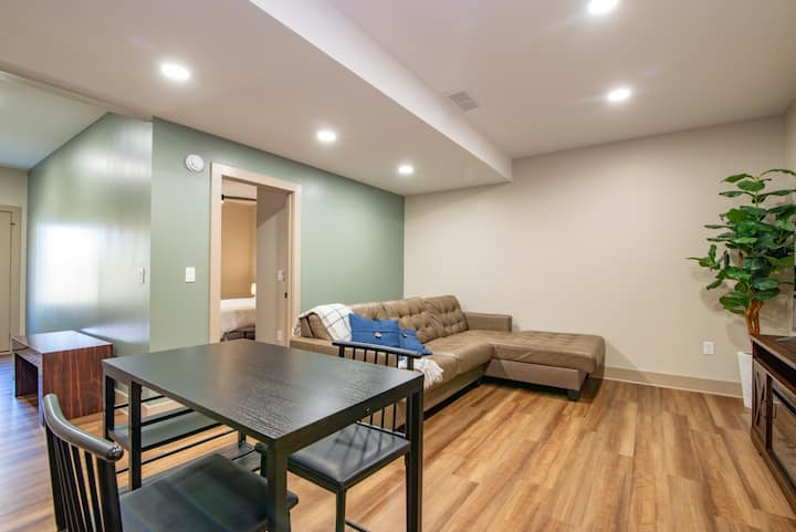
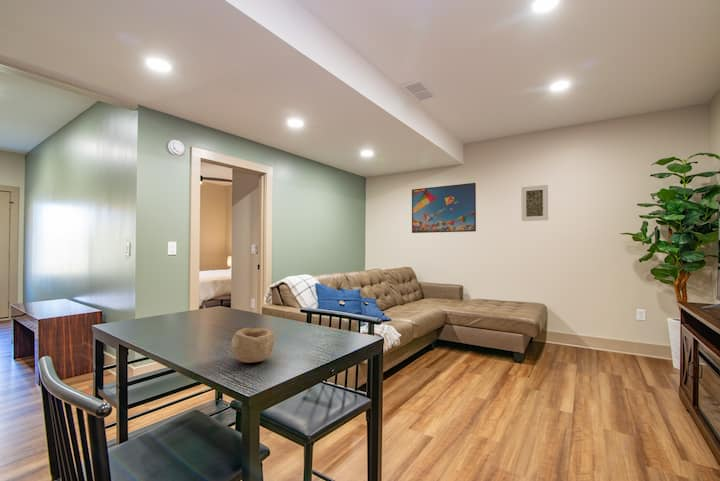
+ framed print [520,184,549,222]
+ bowl [231,327,276,364]
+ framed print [411,182,477,234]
